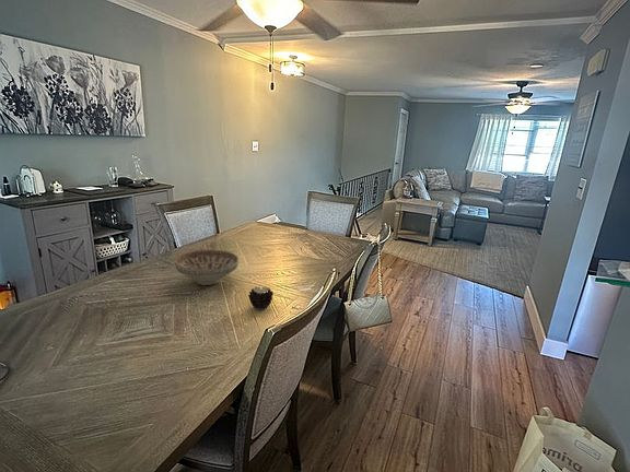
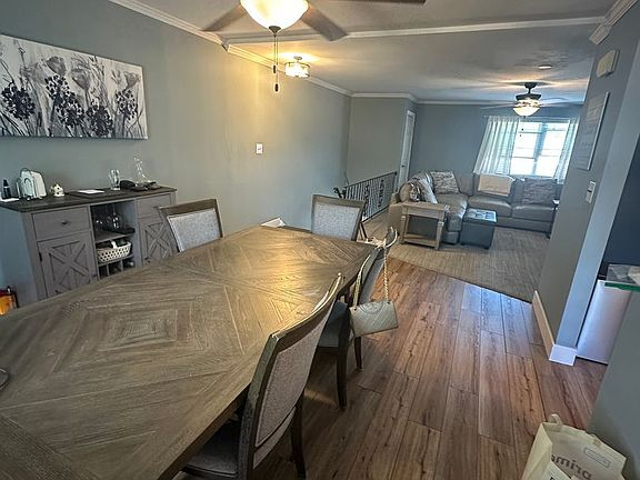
- decorative bowl [174,249,240,286]
- candle [247,286,275,311]
